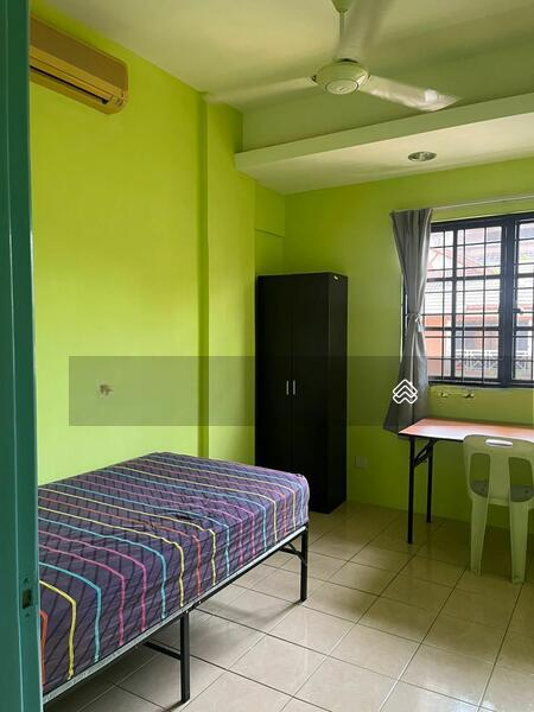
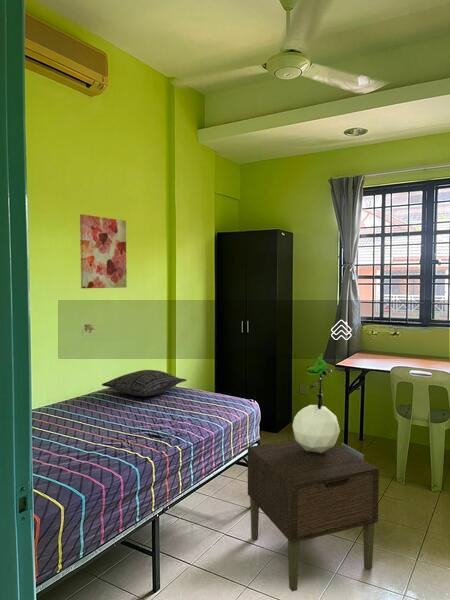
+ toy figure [292,353,341,453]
+ nightstand [247,439,380,592]
+ wall art [79,213,128,289]
+ pillow [101,369,187,397]
